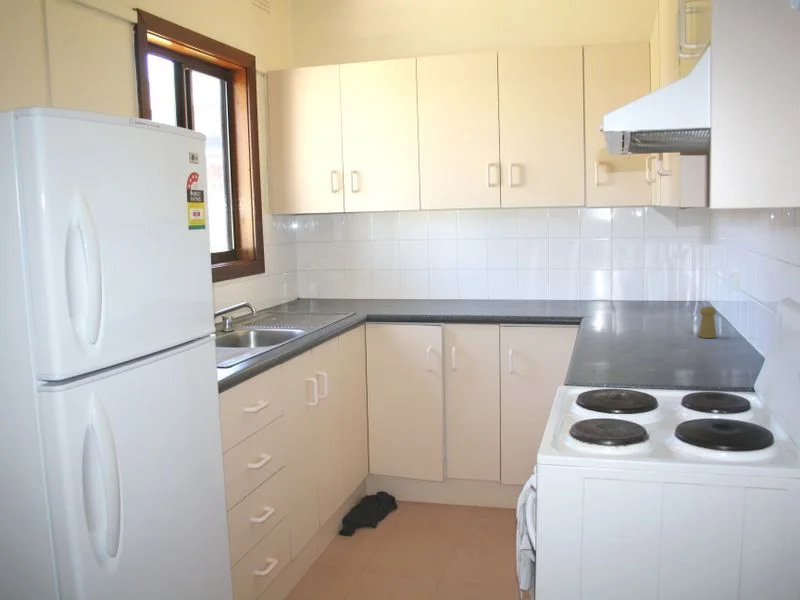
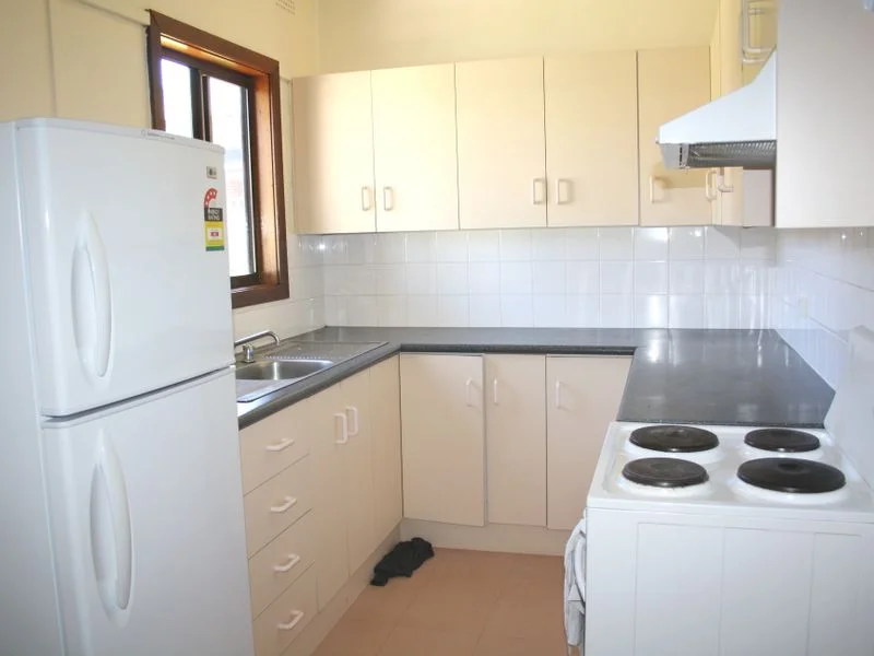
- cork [698,305,717,339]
